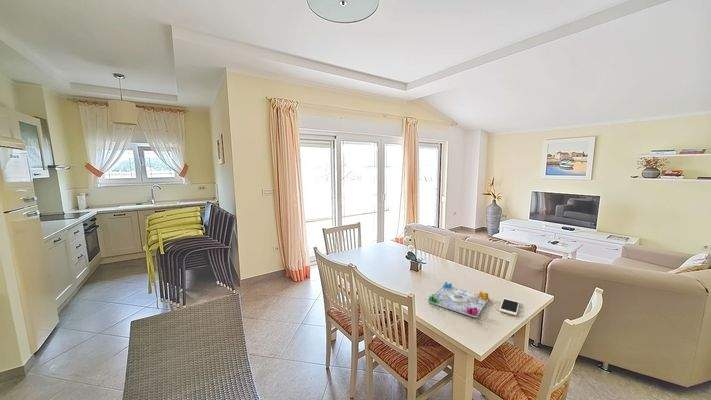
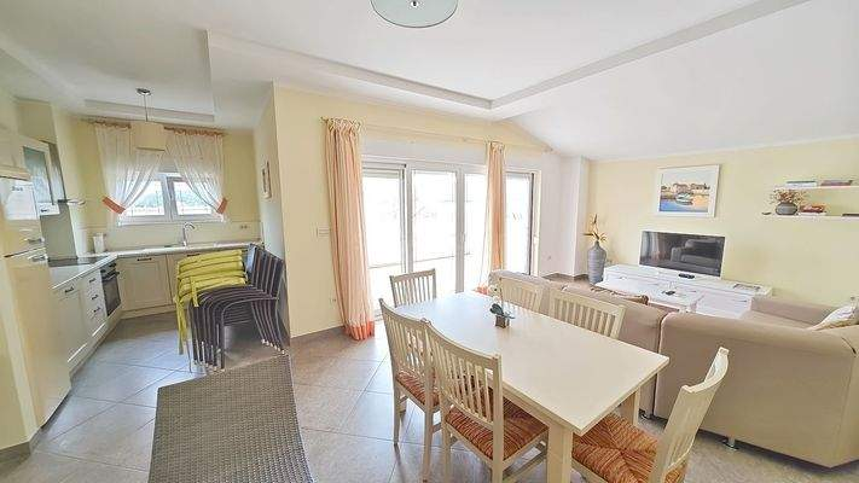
- board game [427,281,490,318]
- cell phone [498,297,520,317]
